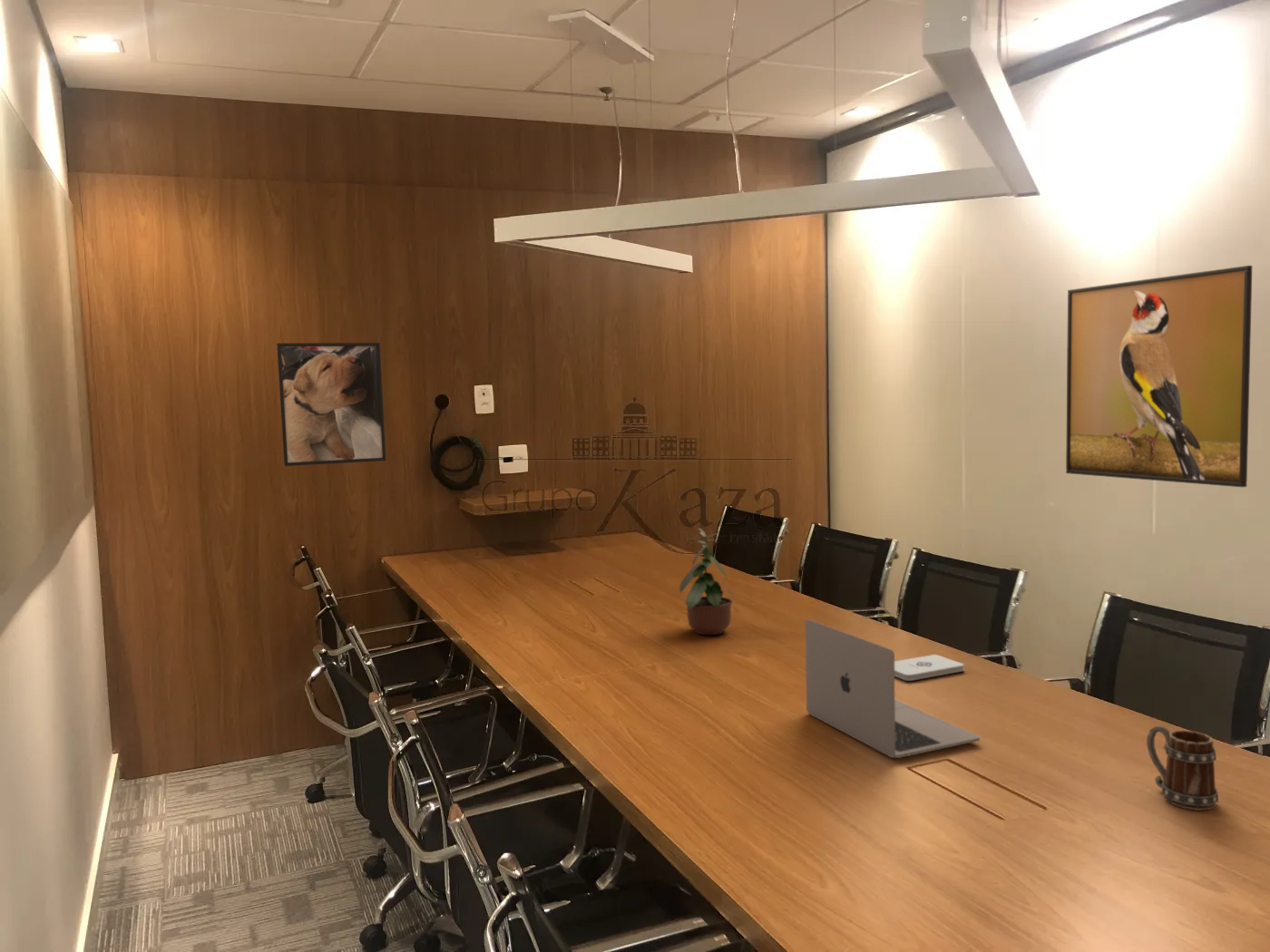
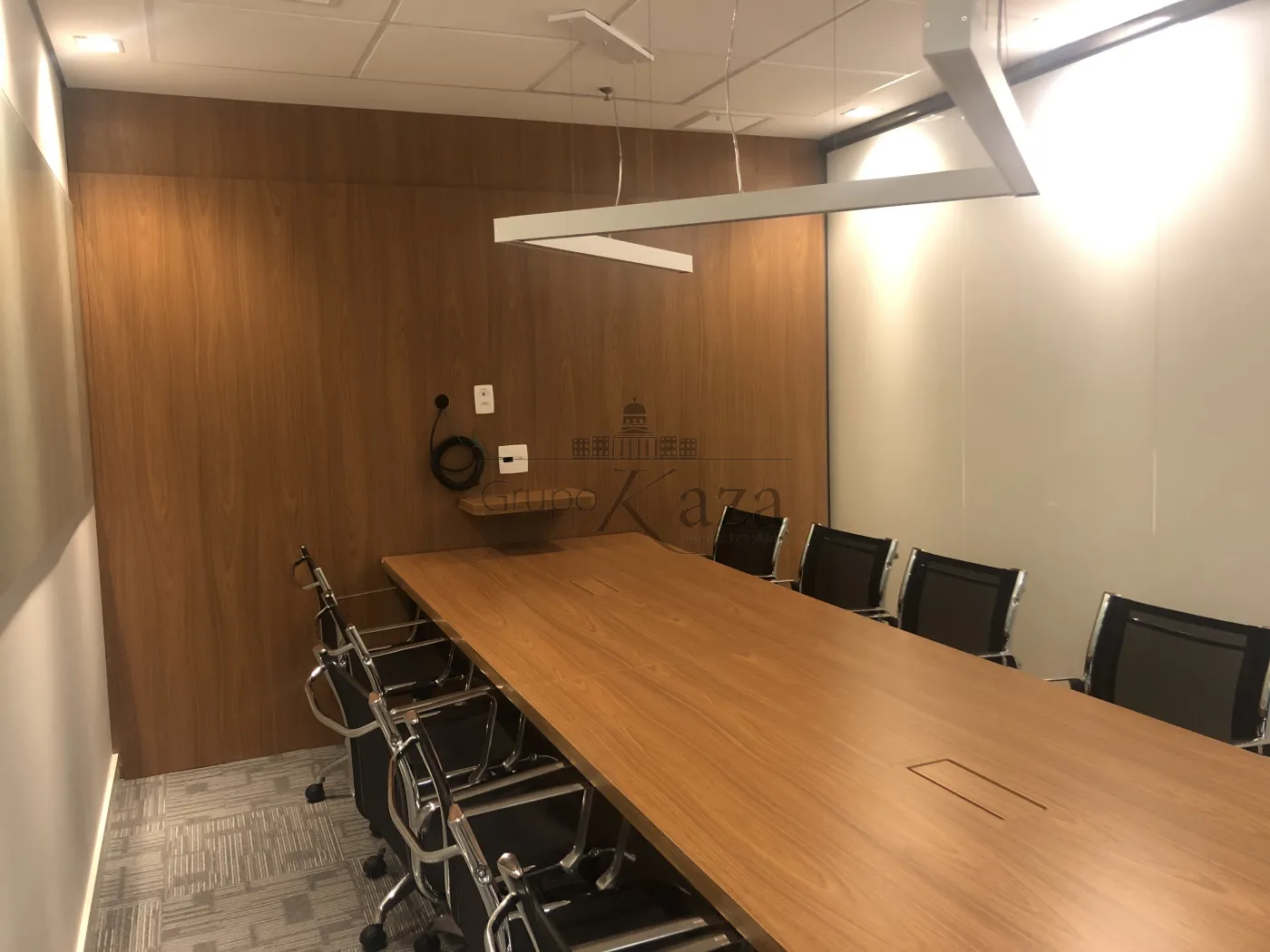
- laptop [805,618,981,759]
- notepad [894,654,965,682]
- potted plant [679,527,738,636]
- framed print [276,342,387,467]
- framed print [1065,265,1253,488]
- mug [1146,725,1219,811]
